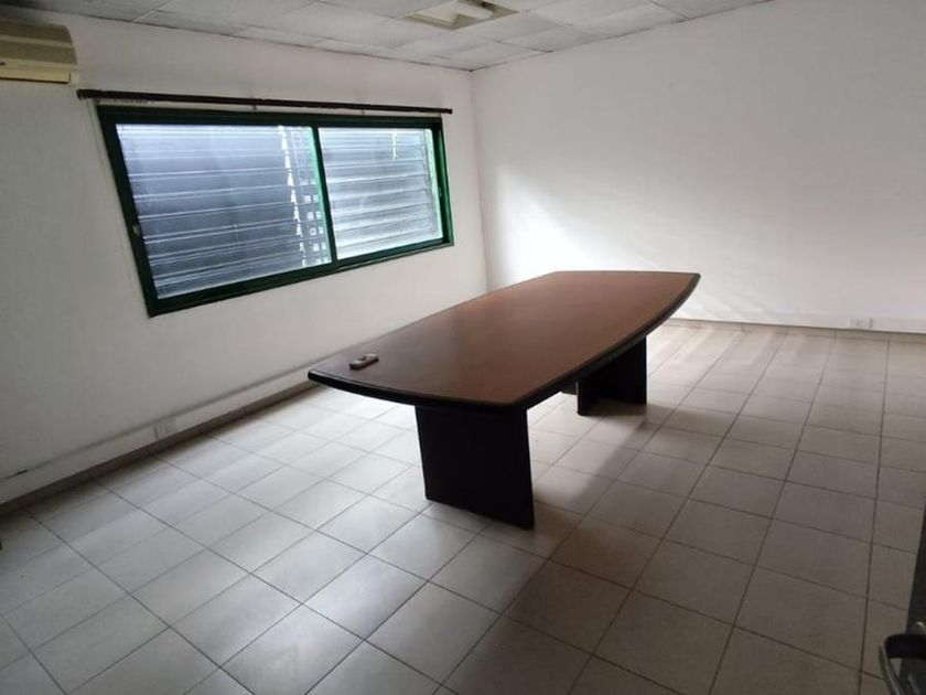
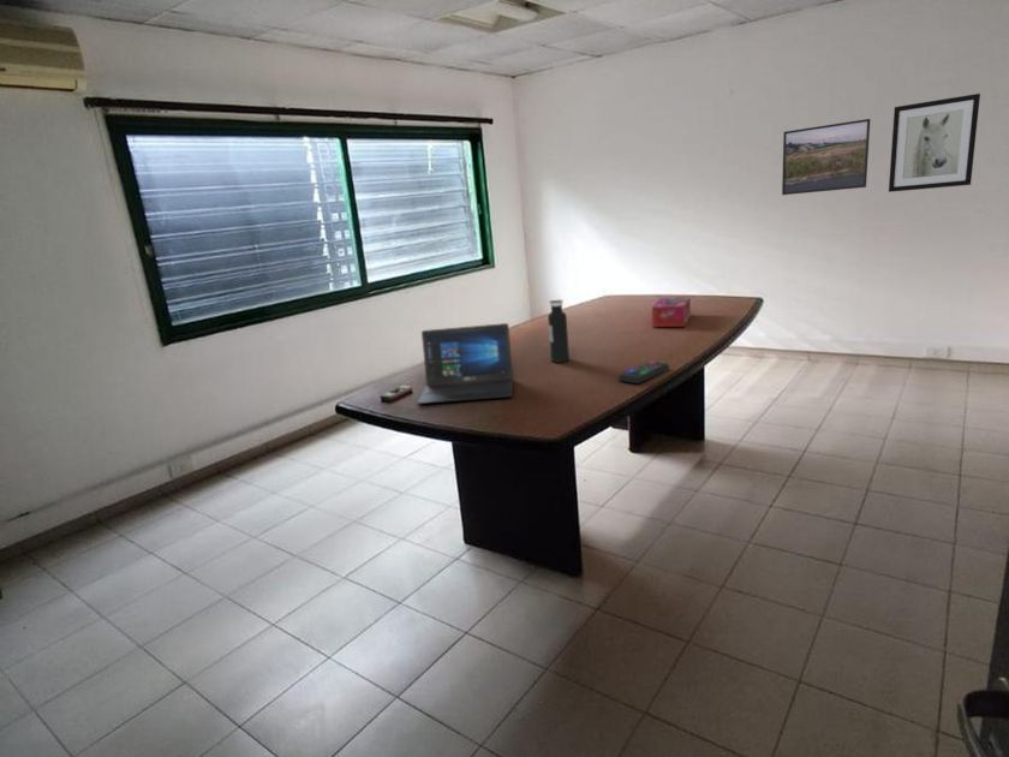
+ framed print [781,118,872,196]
+ wall art [888,93,981,193]
+ remote control [617,360,670,385]
+ laptop [416,322,514,405]
+ tissue box [651,296,692,328]
+ water bottle [547,299,571,364]
